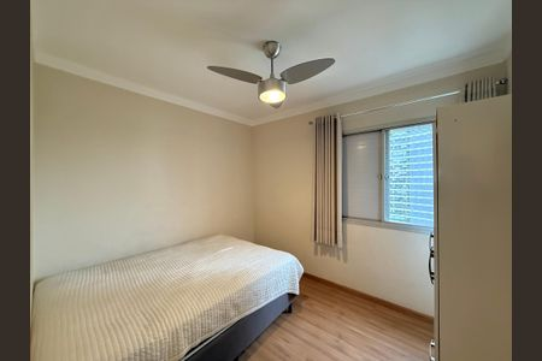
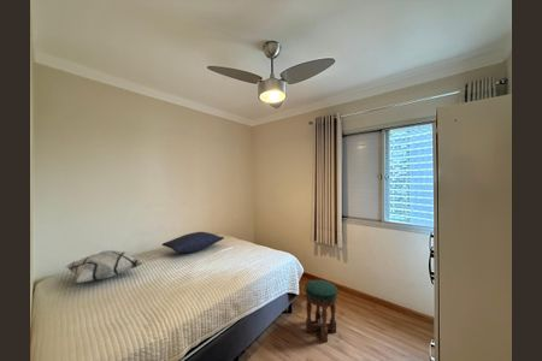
+ stool [305,279,338,343]
+ pillow [161,231,225,254]
+ decorative pillow [65,249,145,284]
